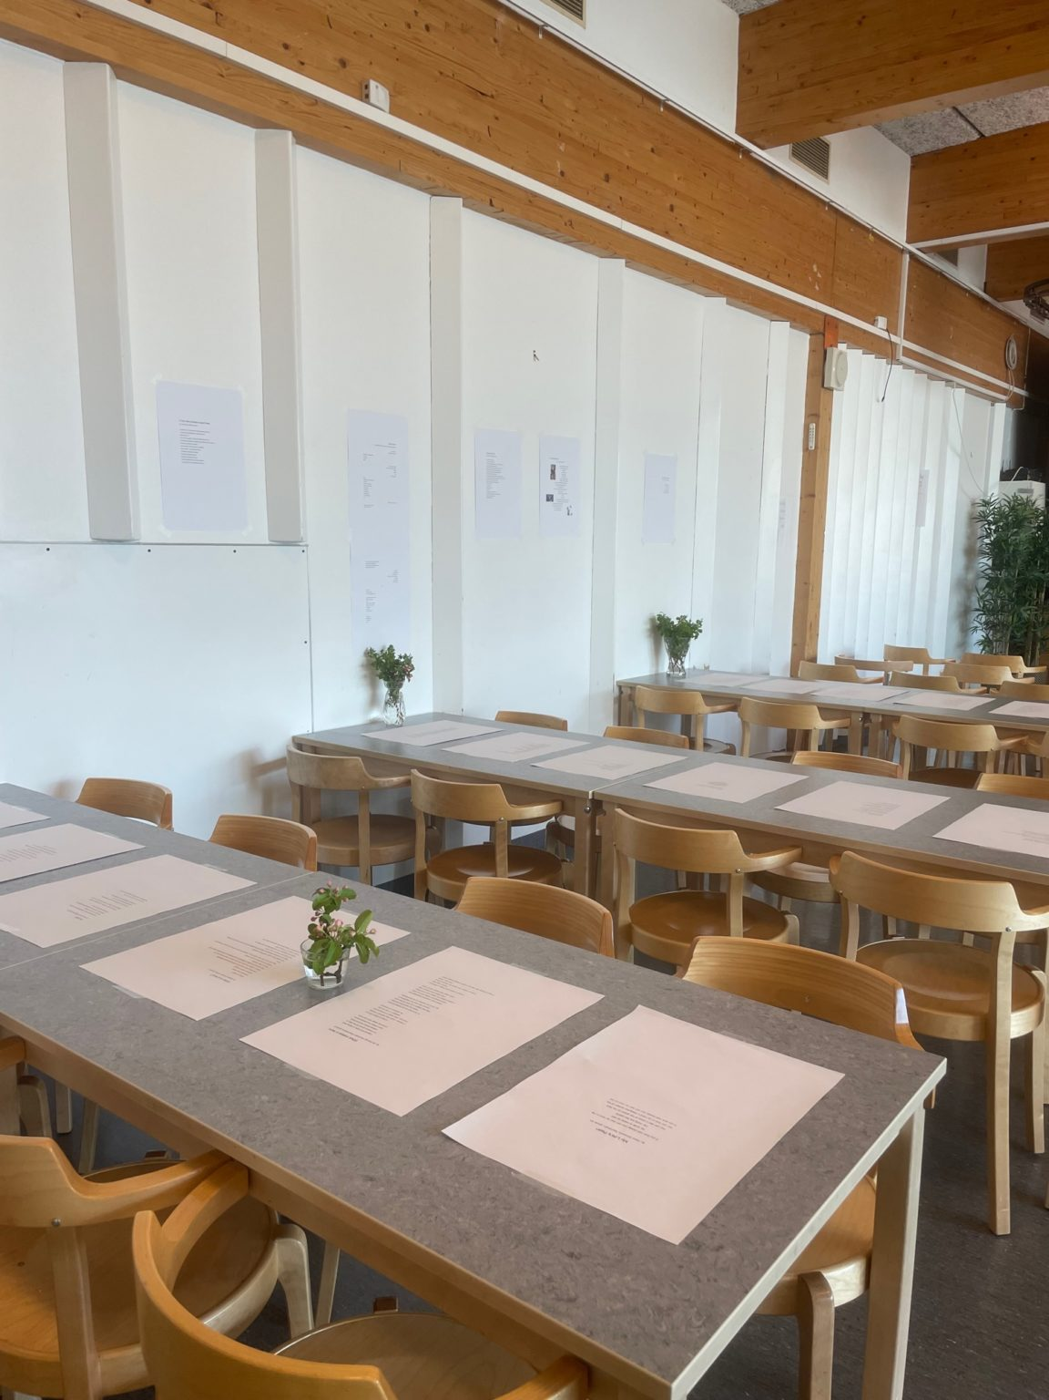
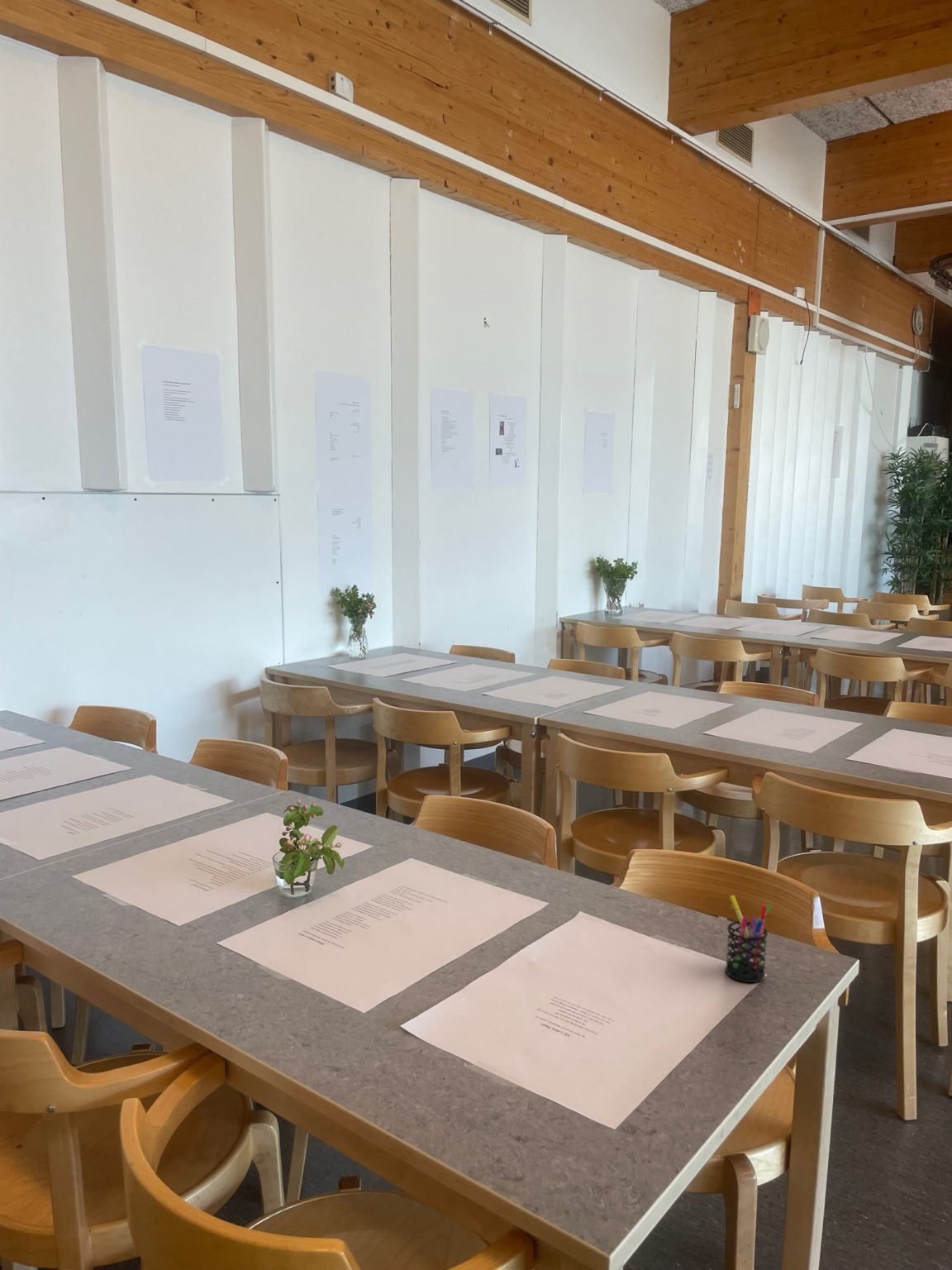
+ pen holder [725,895,772,983]
